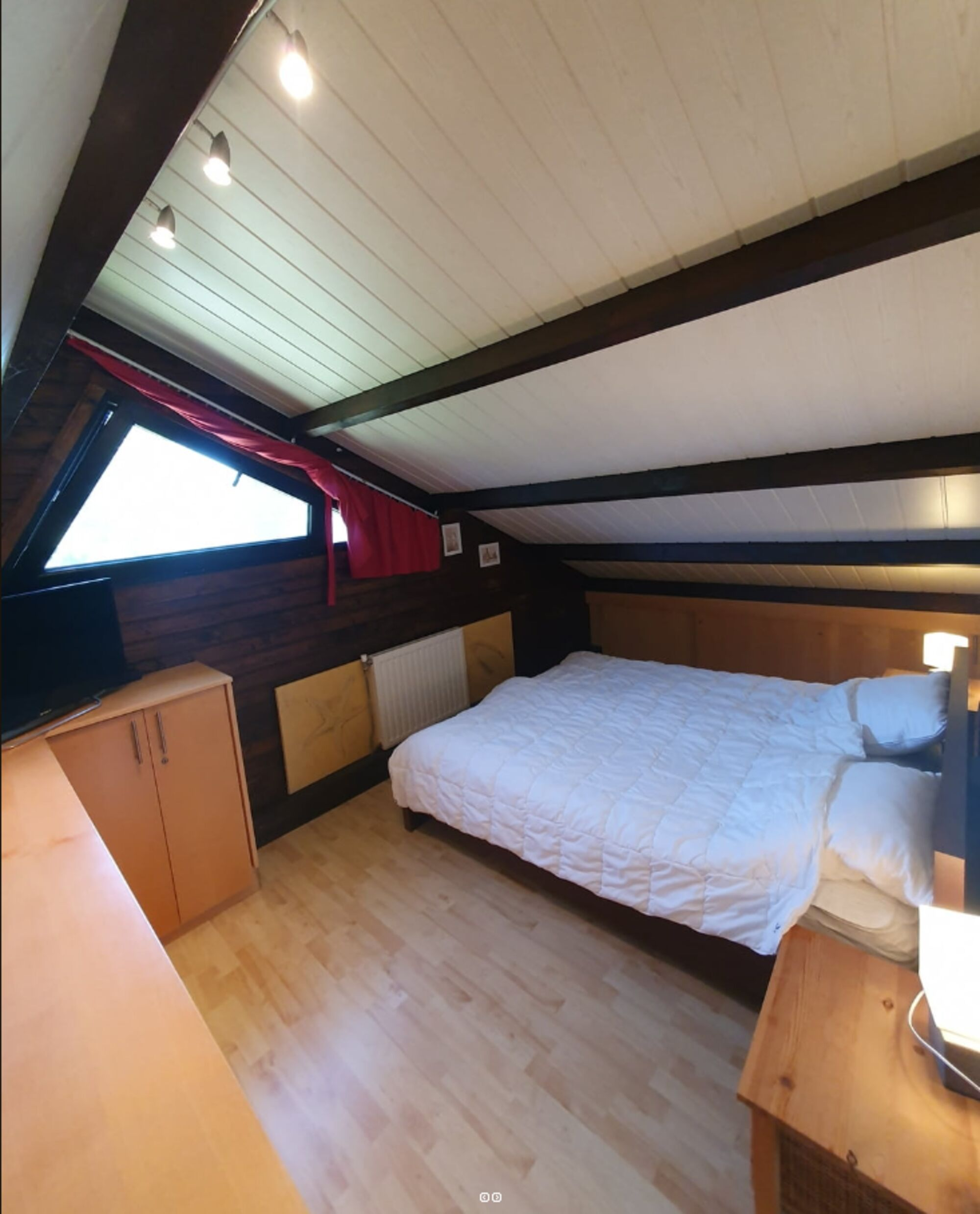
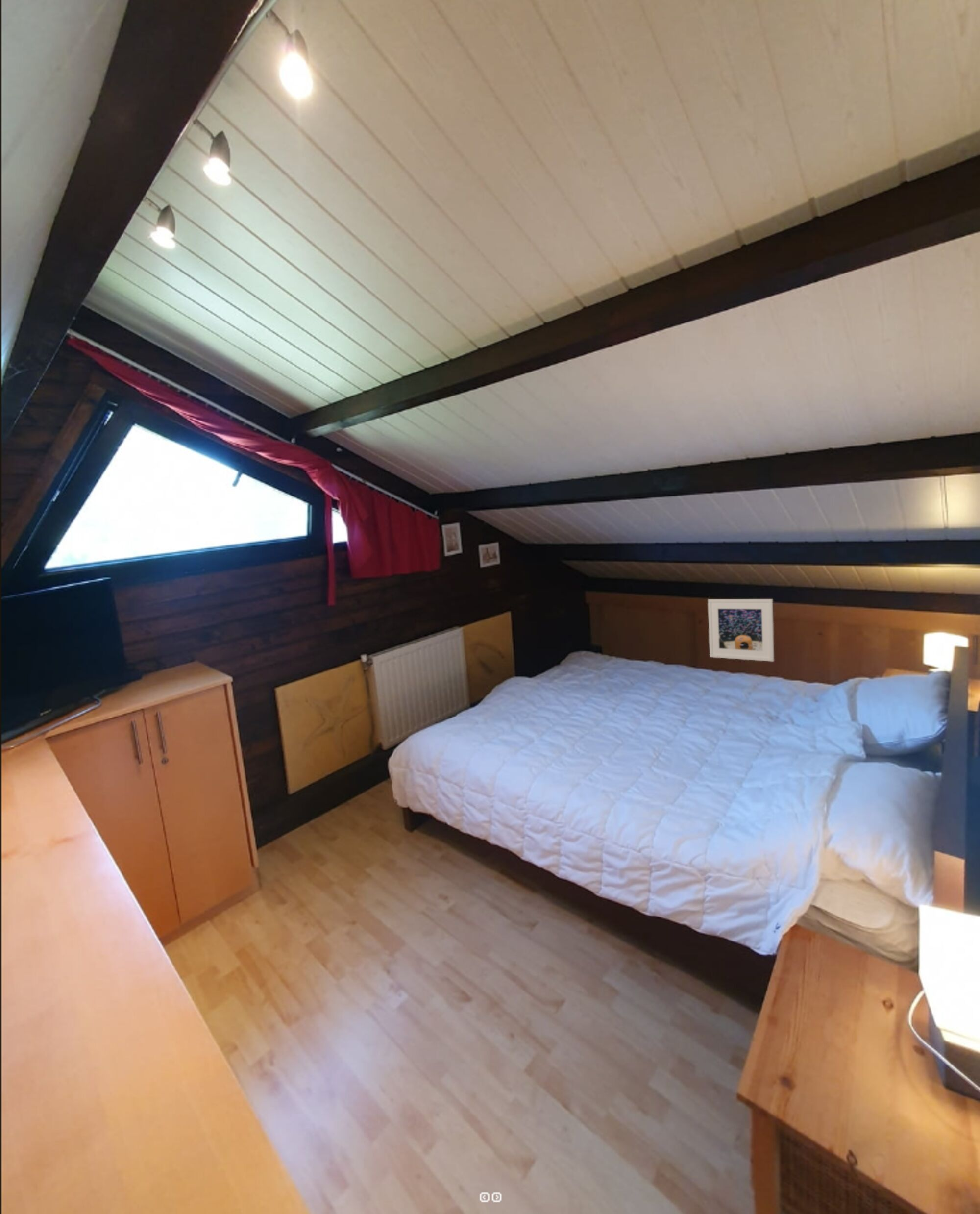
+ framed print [708,598,775,662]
